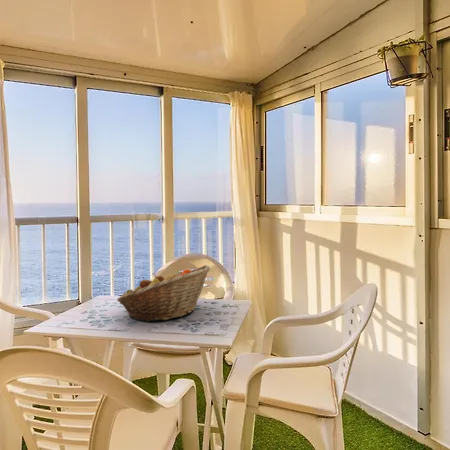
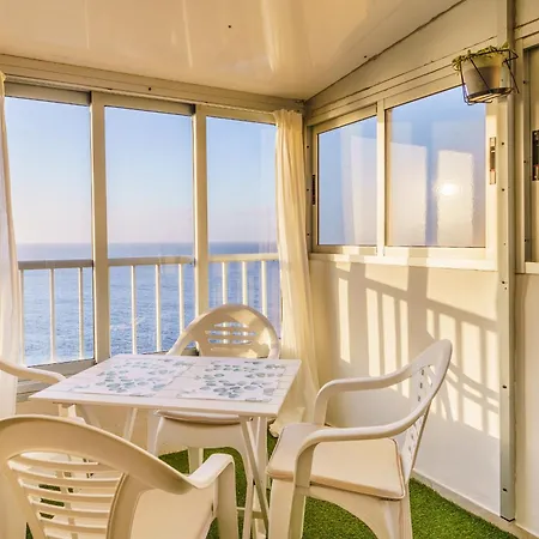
- fruit basket [116,264,211,323]
